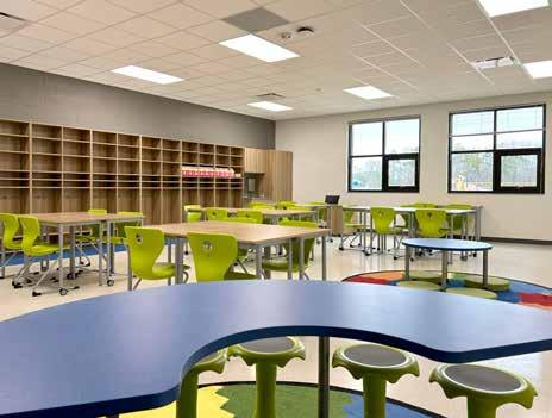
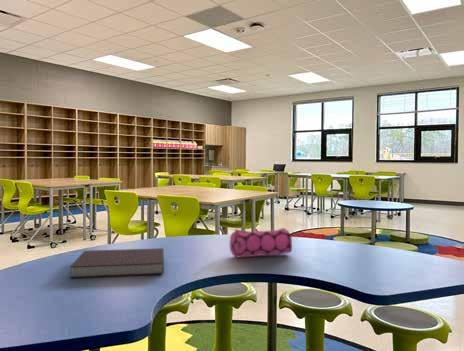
+ notebook [69,247,165,279]
+ pencil case [229,227,293,259]
